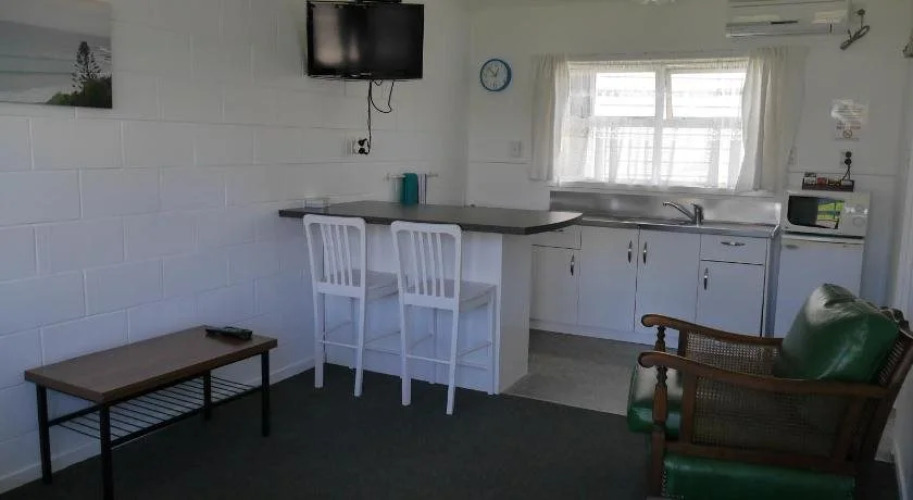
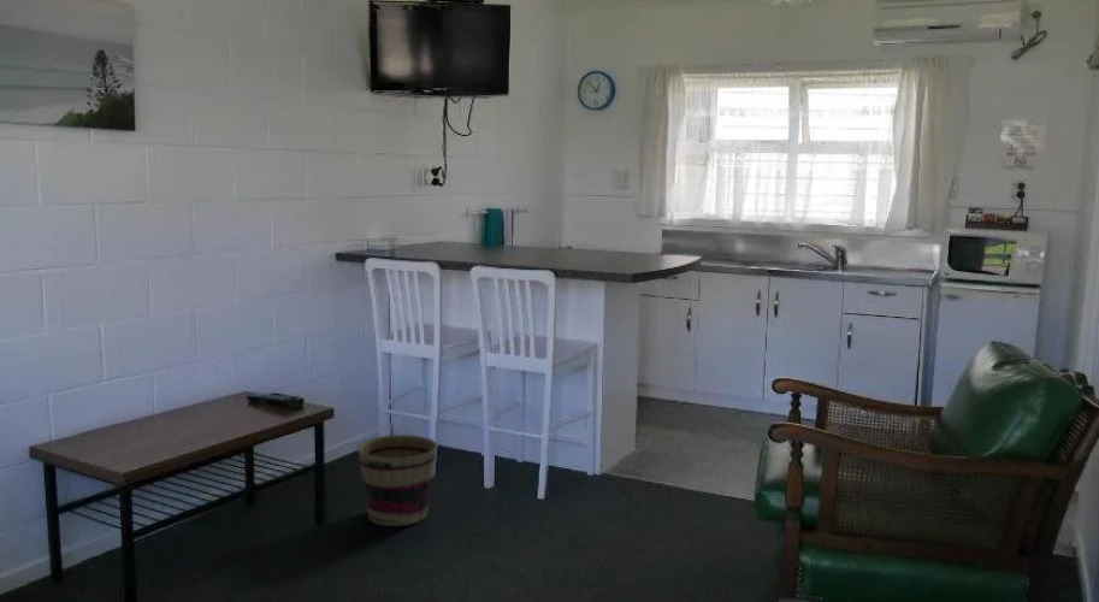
+ basket [356,433,438,527]
